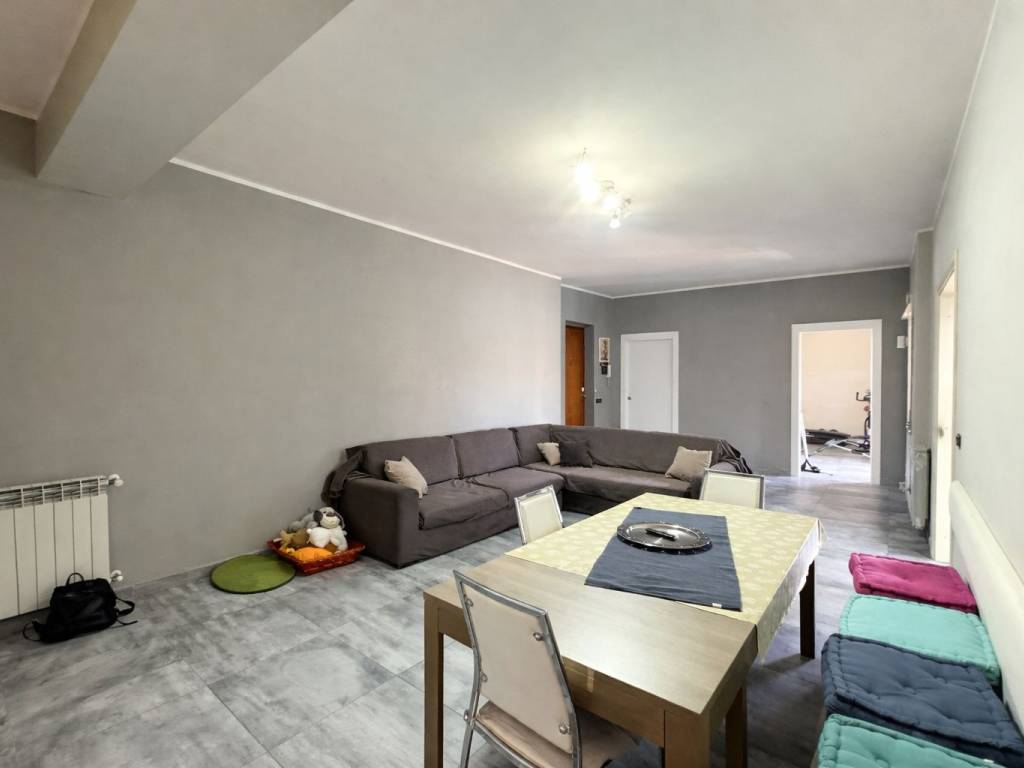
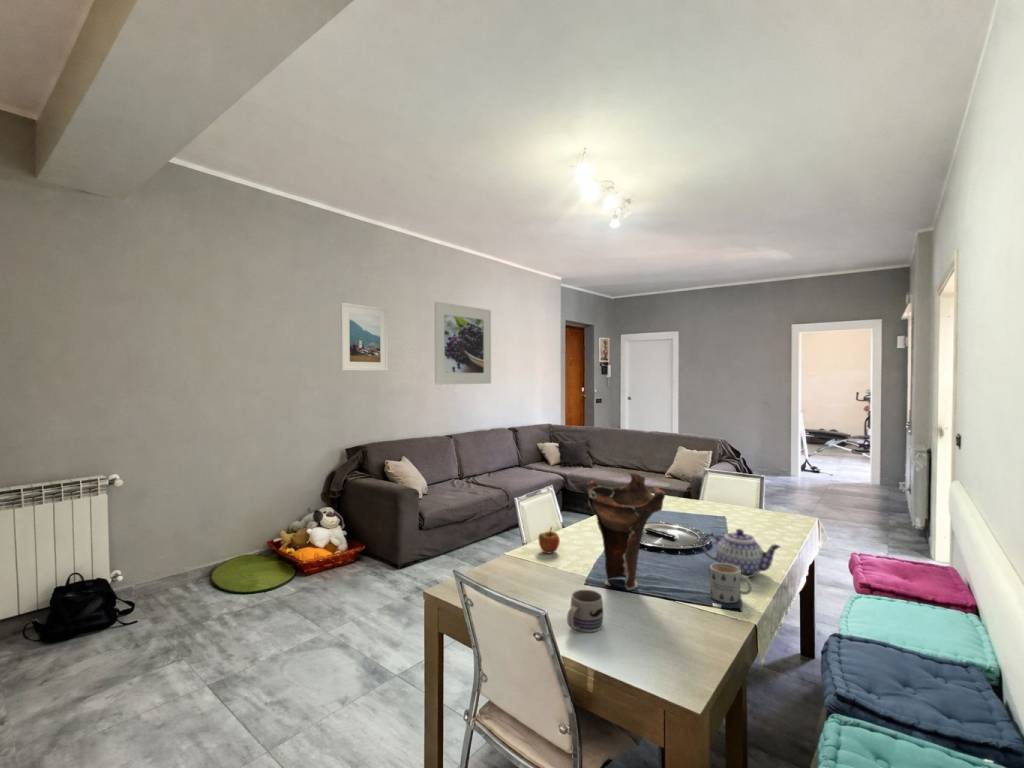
+ apple [537,526,561,555]
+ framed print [433,301,492,386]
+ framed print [339,302,389,372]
+ mug [709,562,753,604]
+ vase [584,472,666,591]
+ teapot [701,528,781,578]
+ mug [566,589,604,633]
